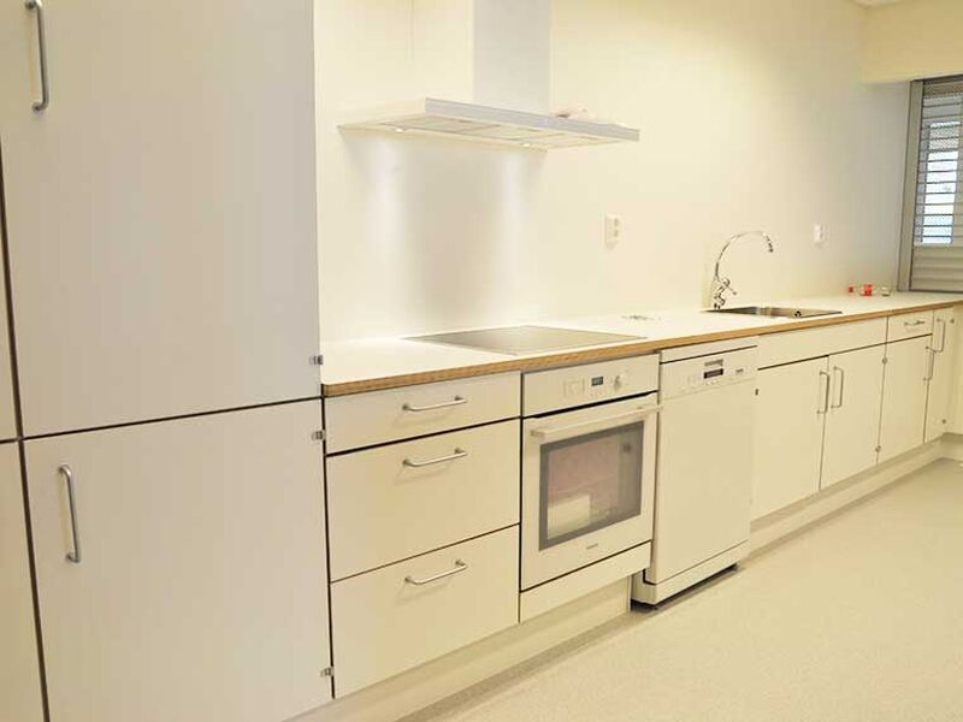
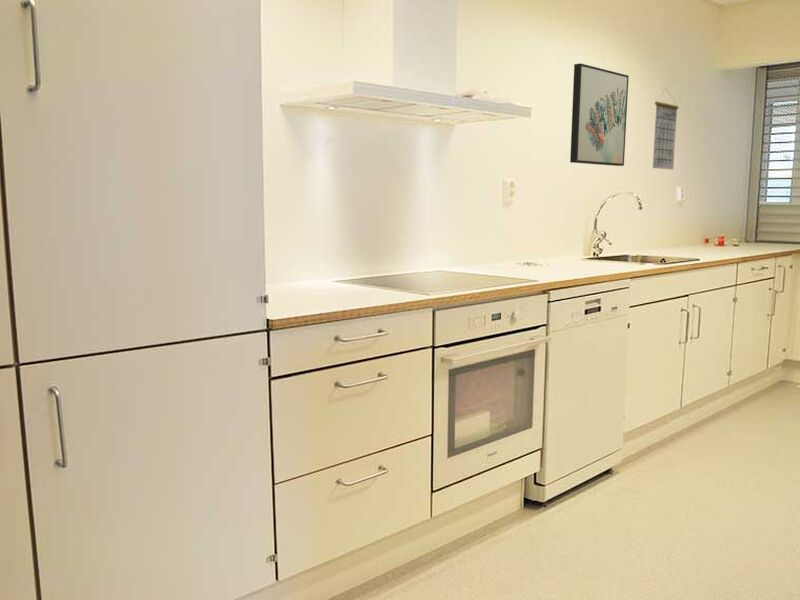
+ calendar [652,87,680,170]
+ wall art [569,62,630,167]
